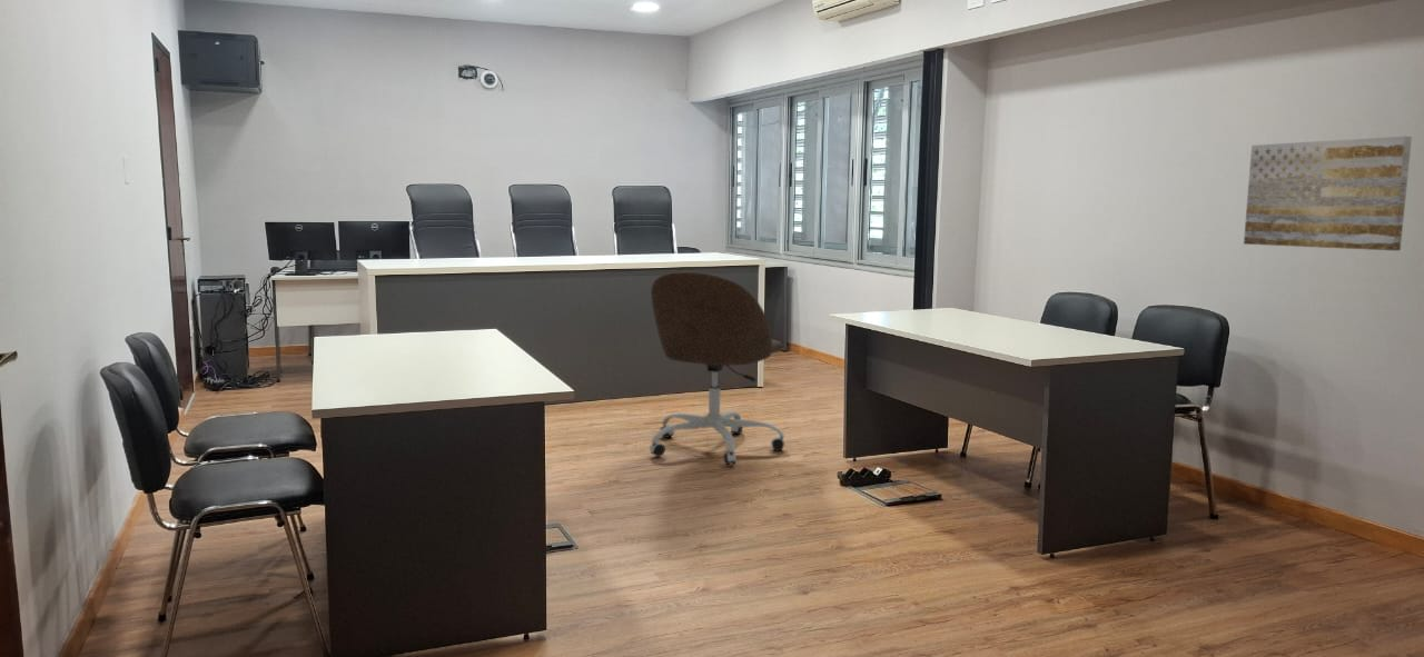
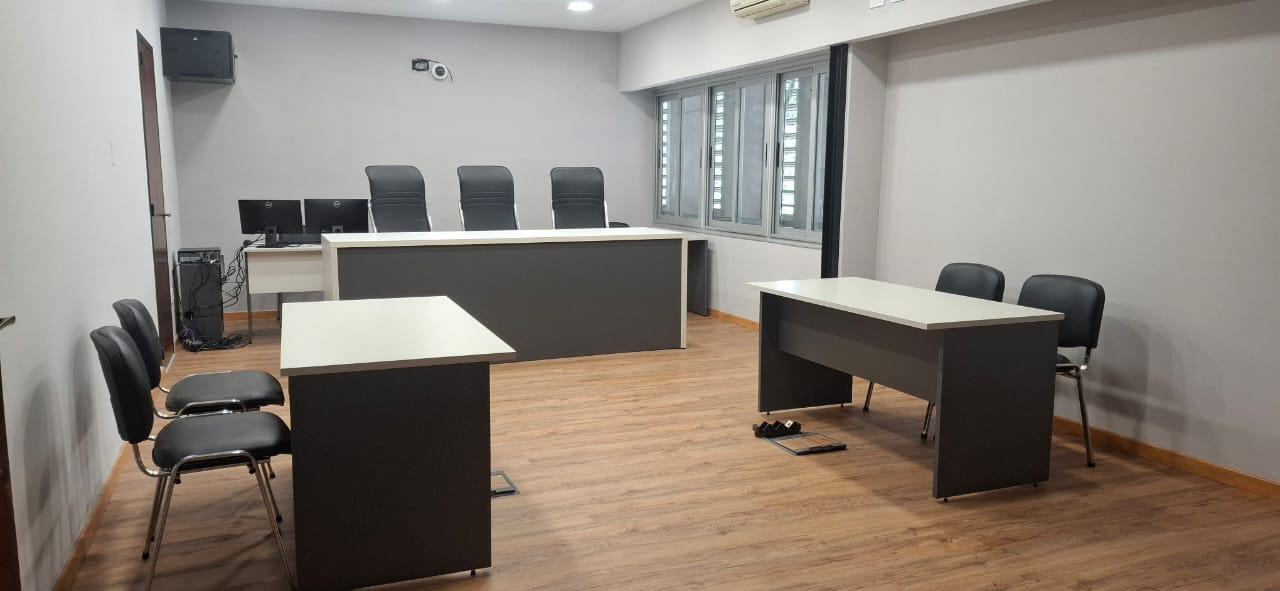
- office chair [649,271,787,466]
- wall art [1243,135,1413,251]
